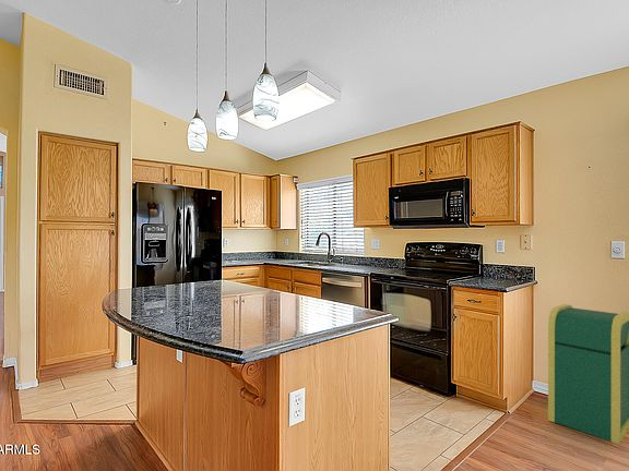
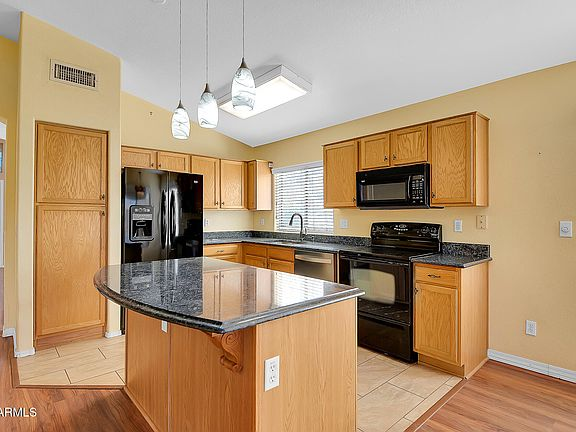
- trash can [547,303,629,445]
